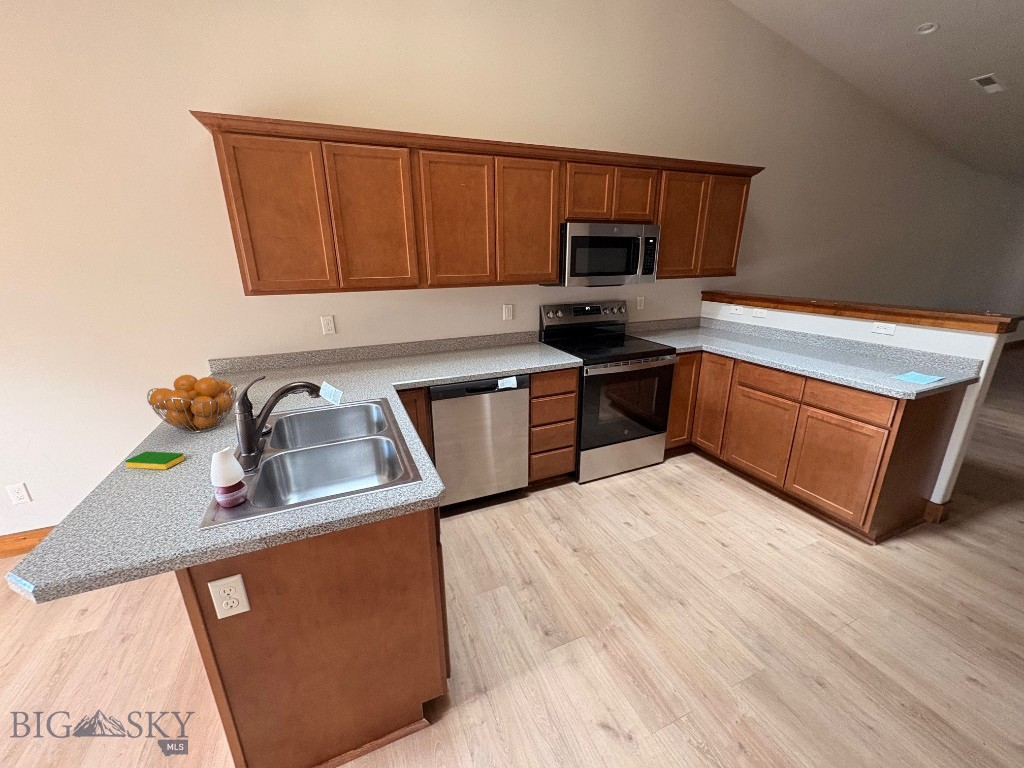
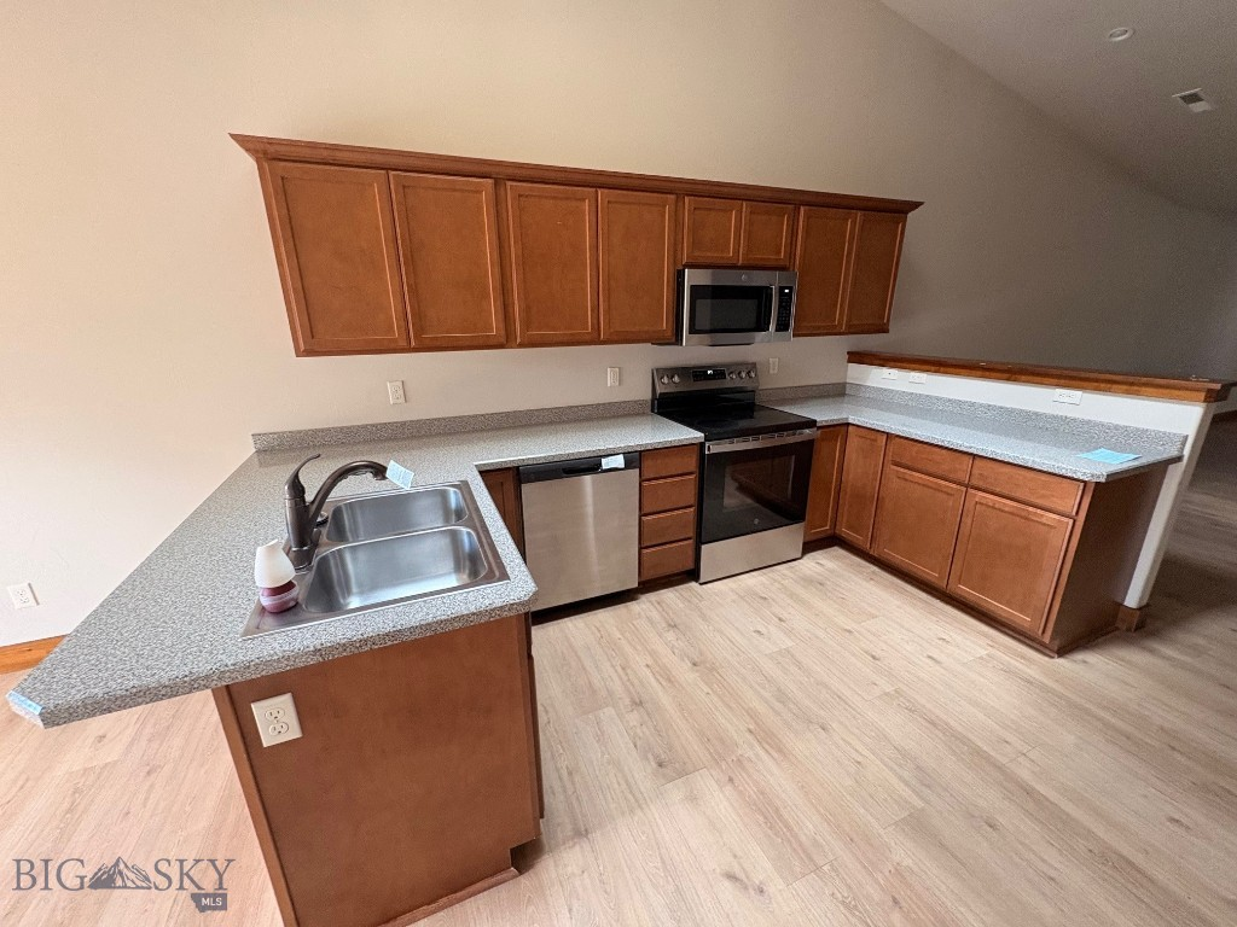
- dish sponge [124,450,185,470]
- fruit basket [146,374,238,434]
